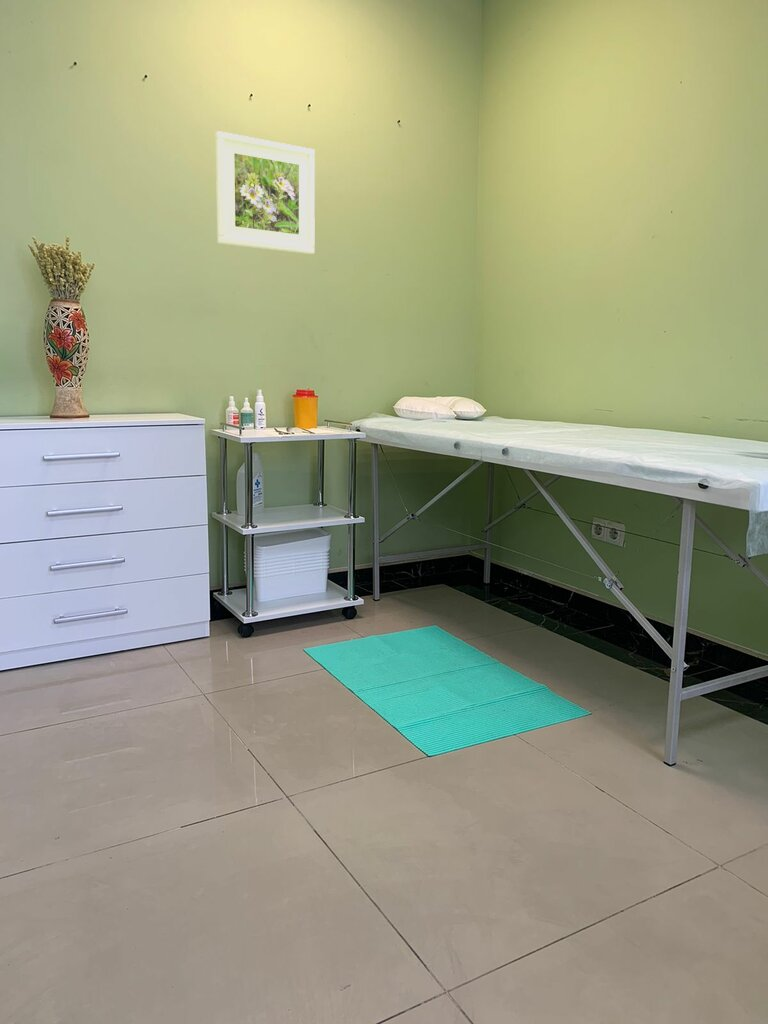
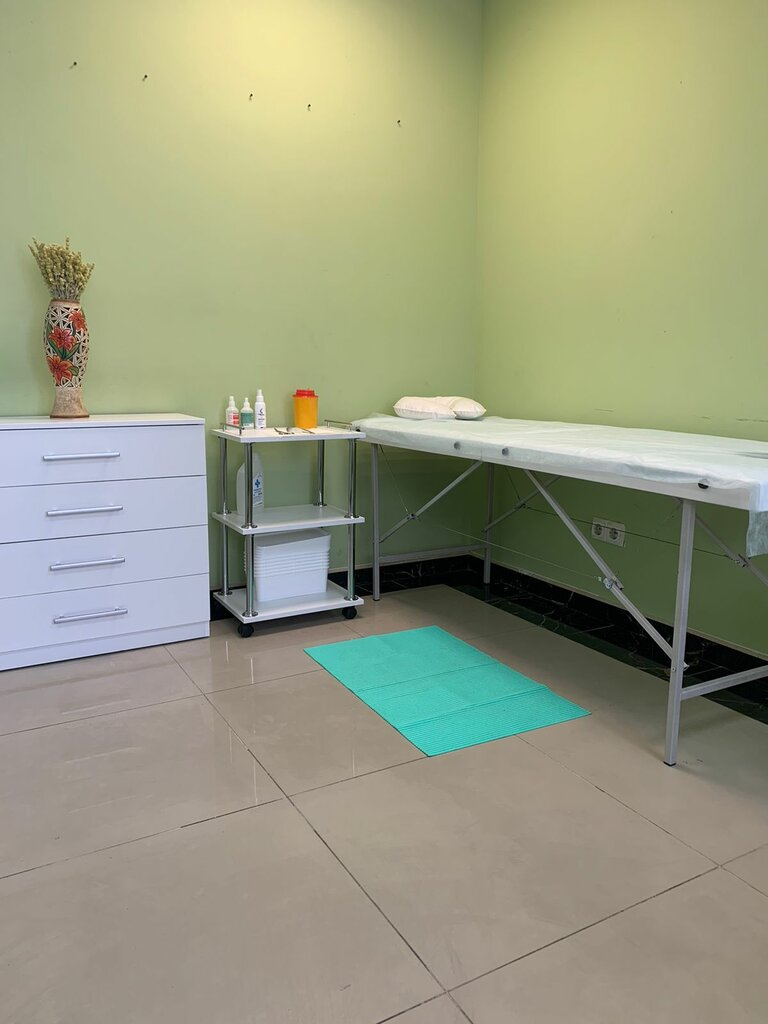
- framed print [215,130,316,255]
